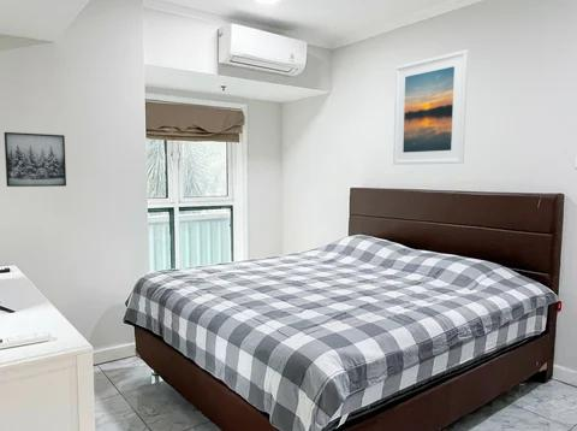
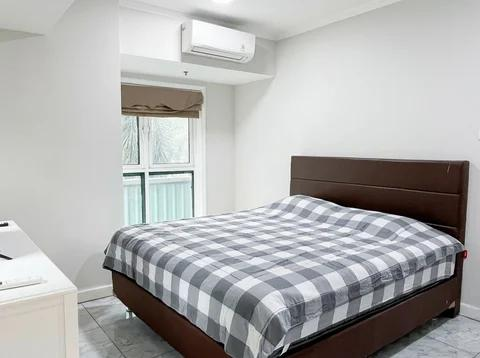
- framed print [392,48,470,166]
- wall art [2,131,67,188]
